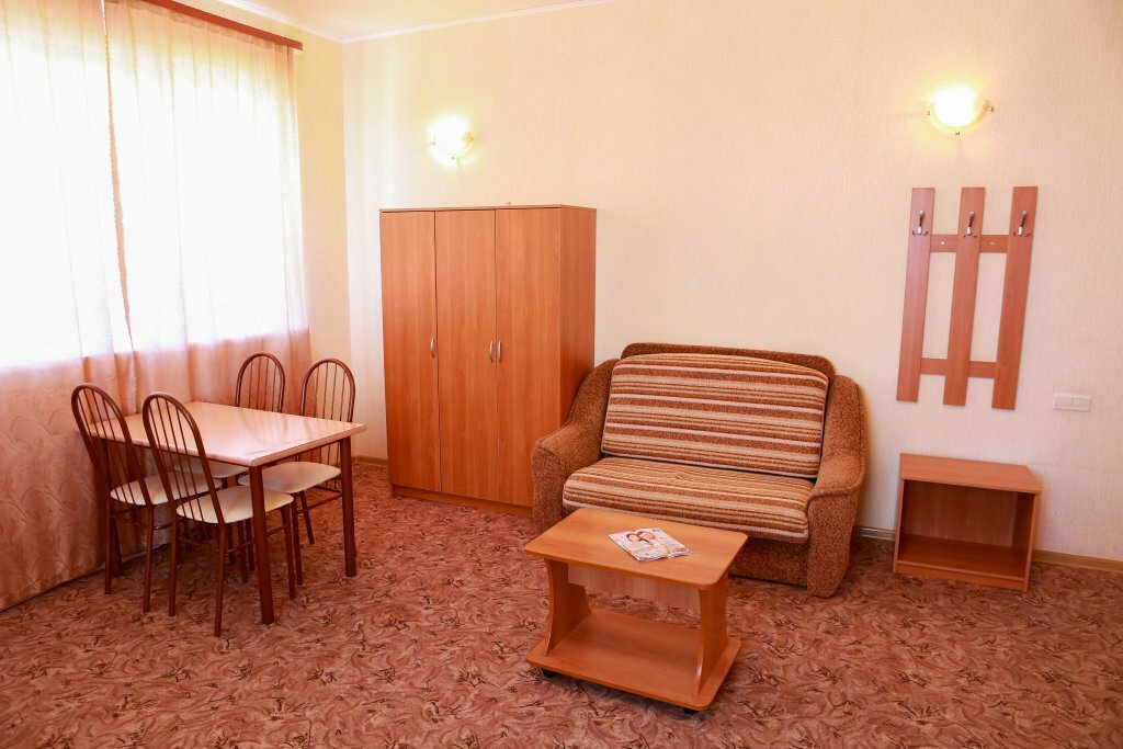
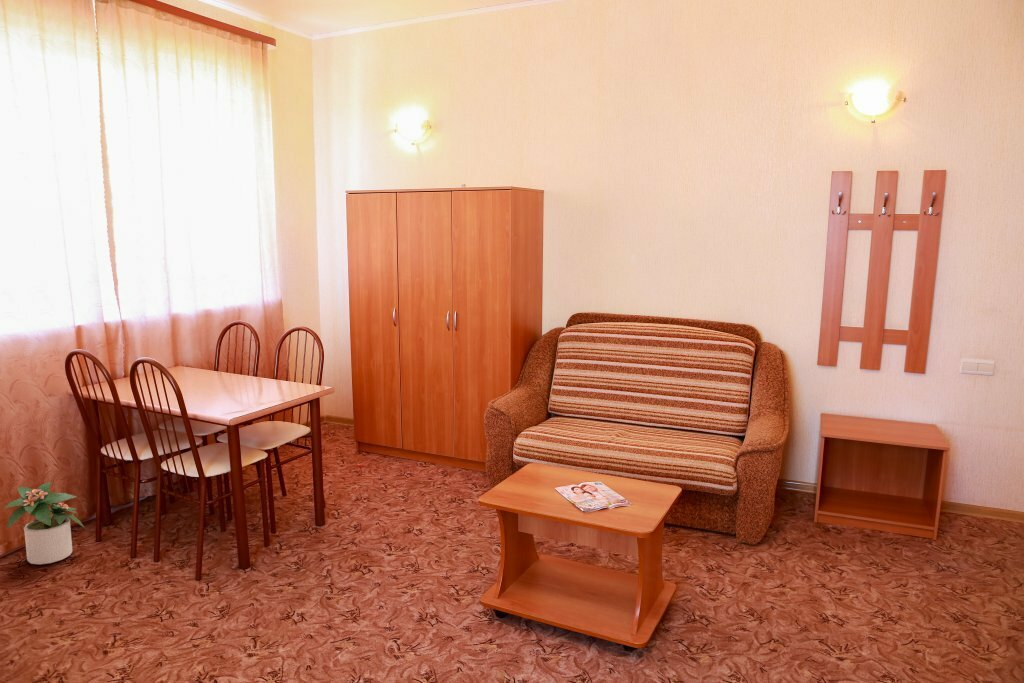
+ potted plant [3,481,85,565]
